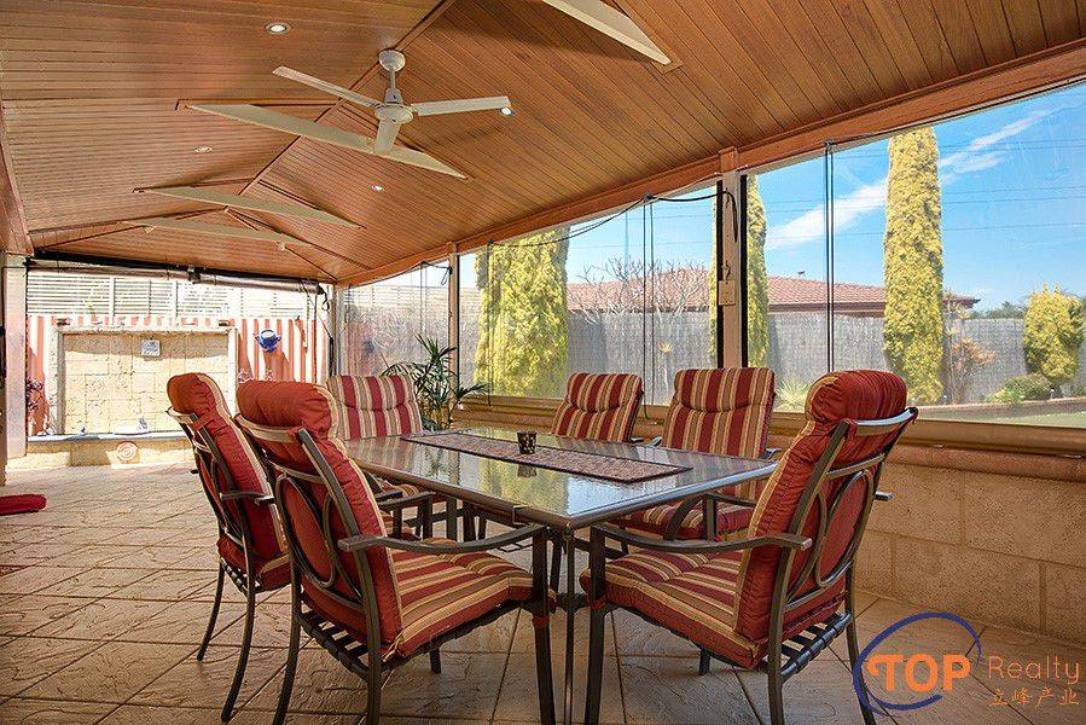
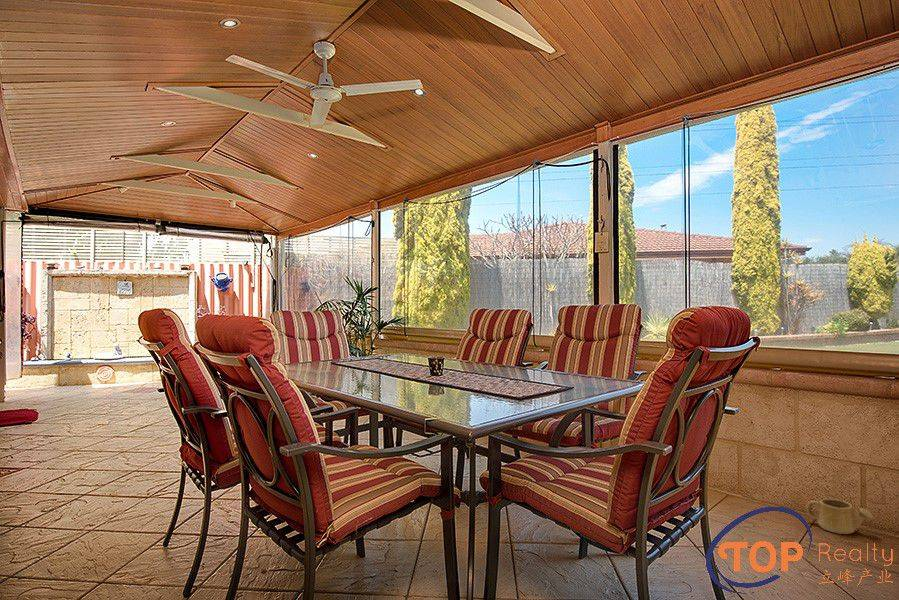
+ watering can [805,498,874,535]
